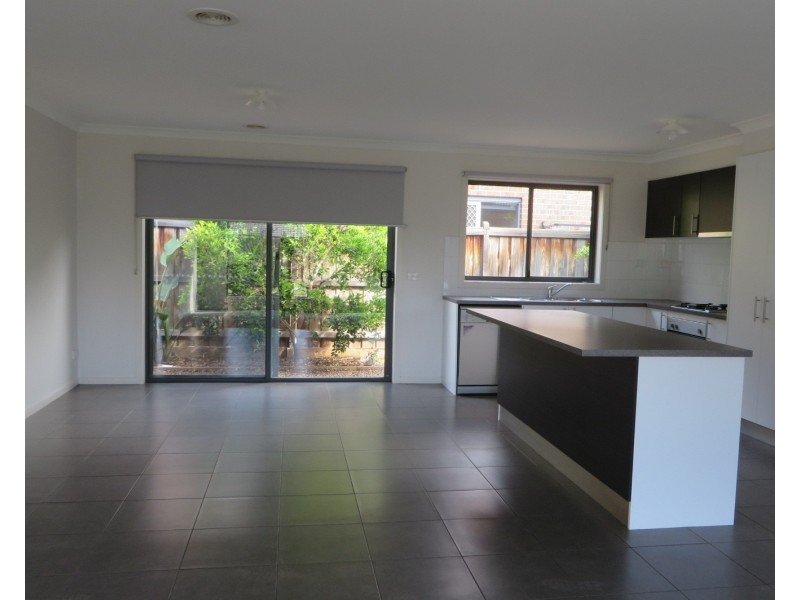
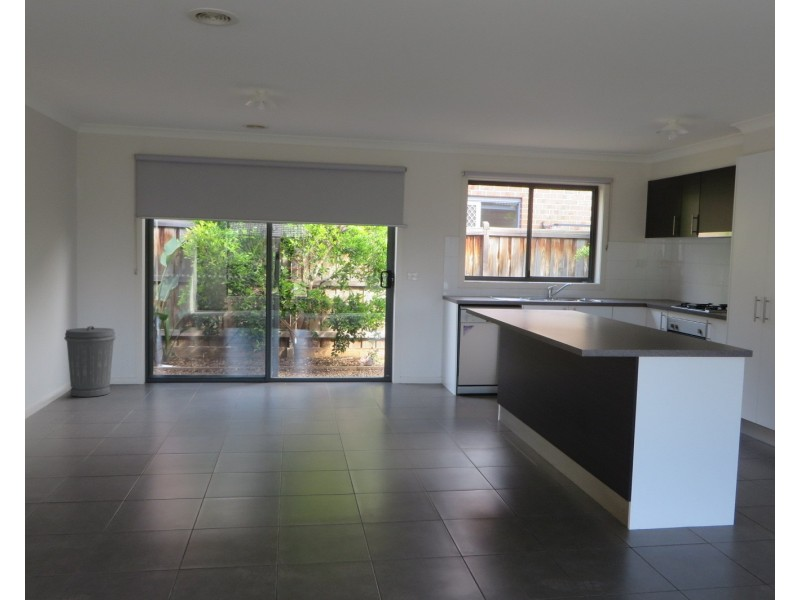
+ trash can [63,325,117,398]
